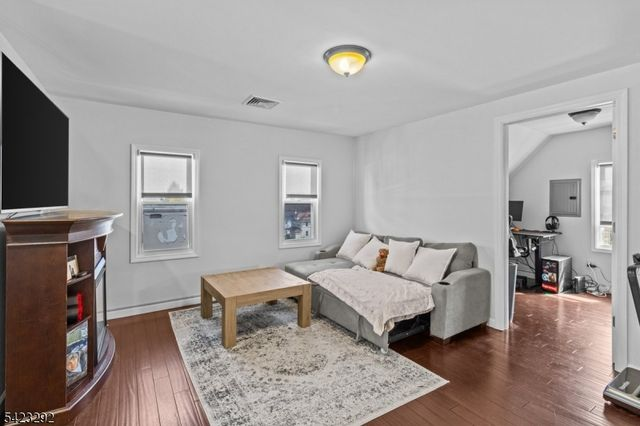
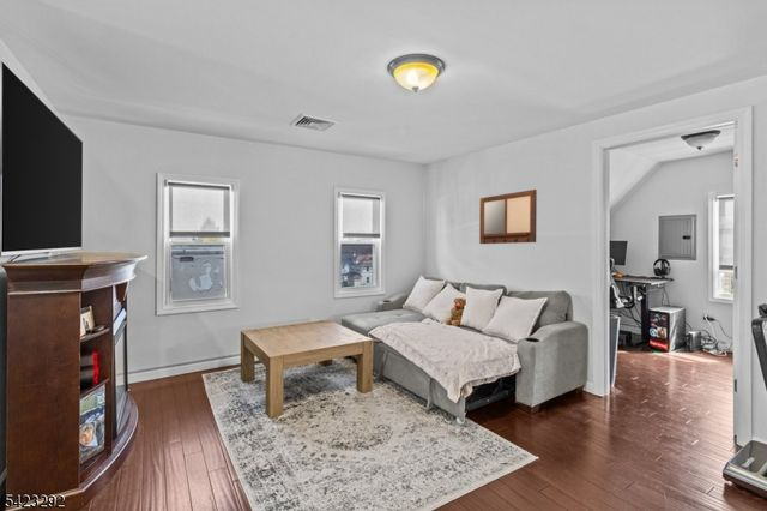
+ writing board [478,188,538,245]
